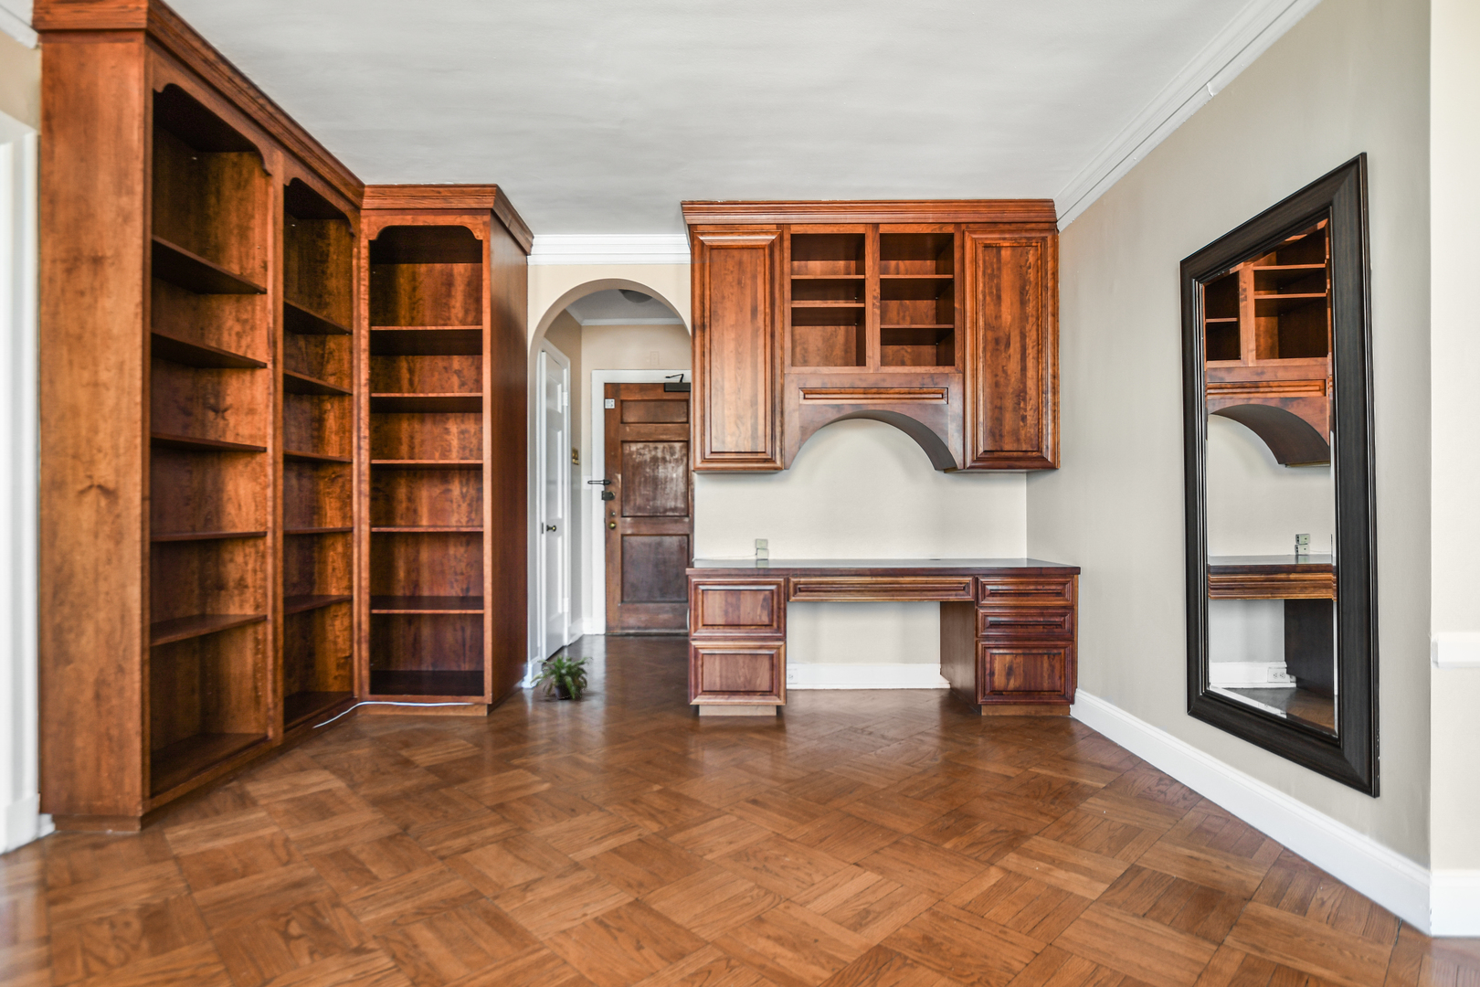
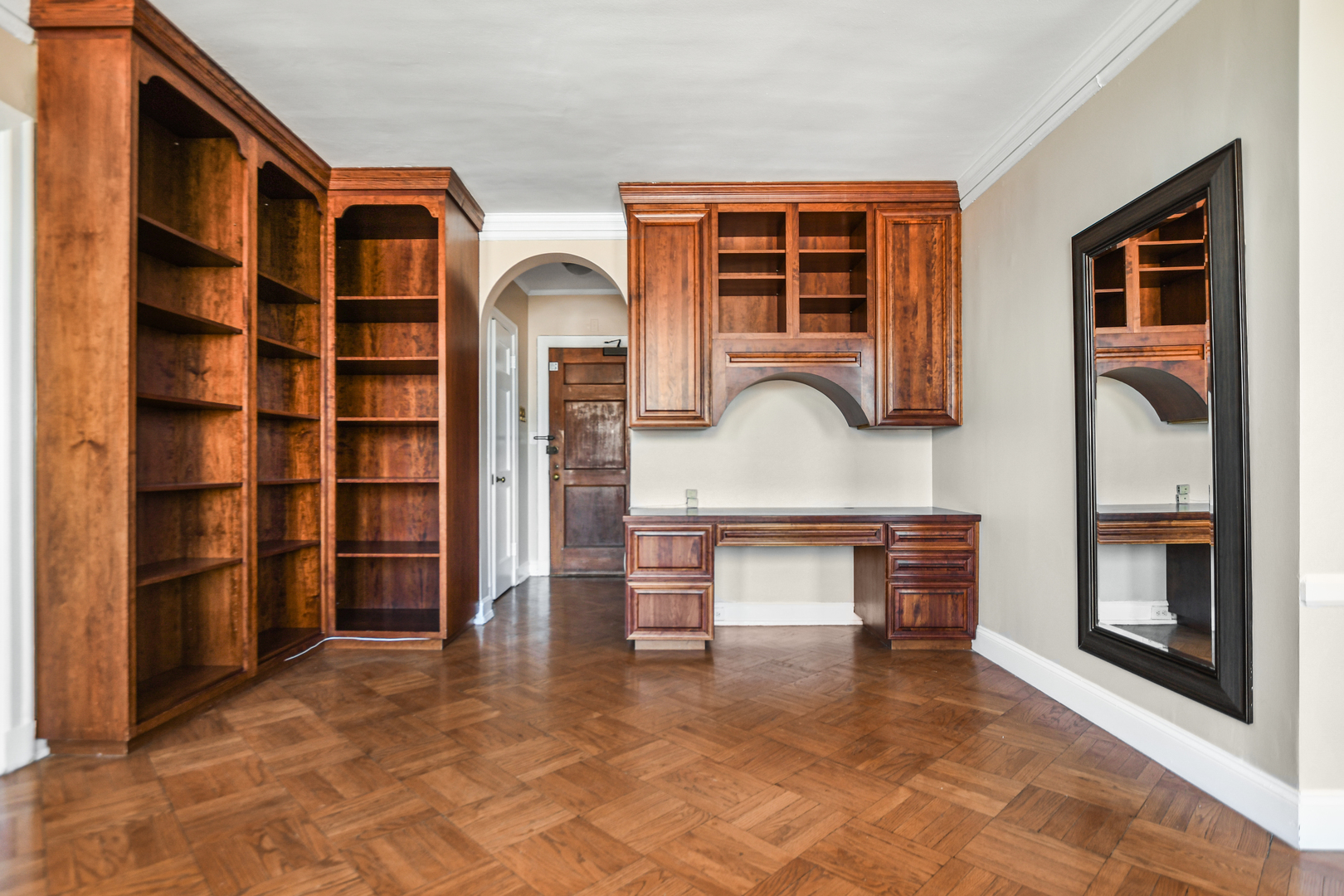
- potted plant [529,654,594,701]
